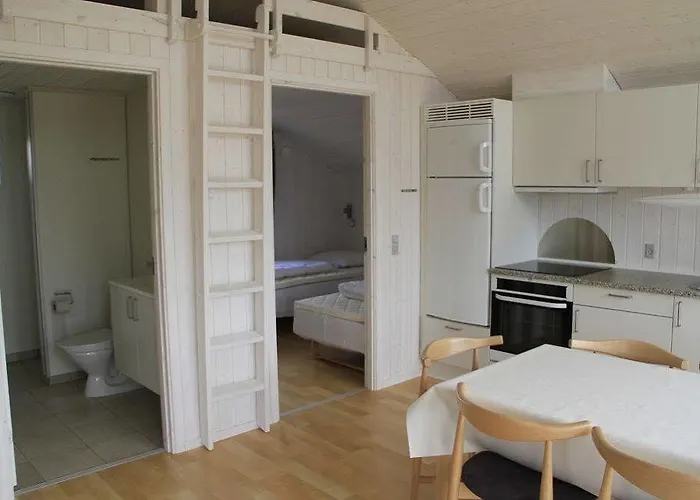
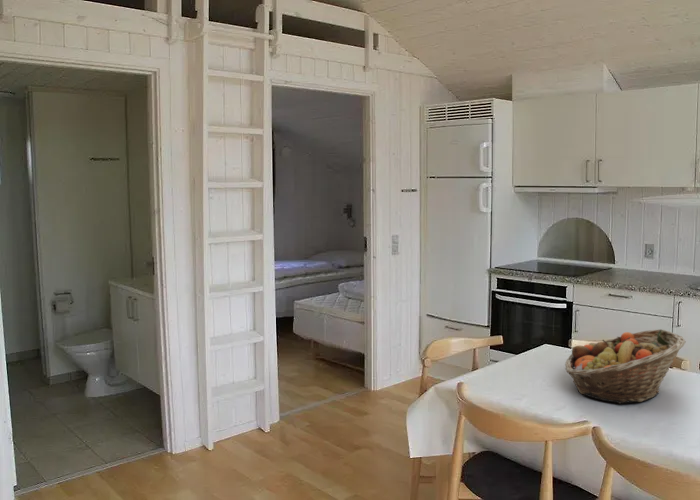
+ fruit basket [564,328,687,405]
